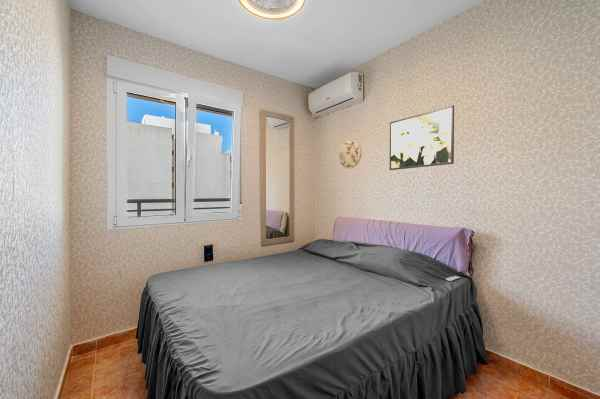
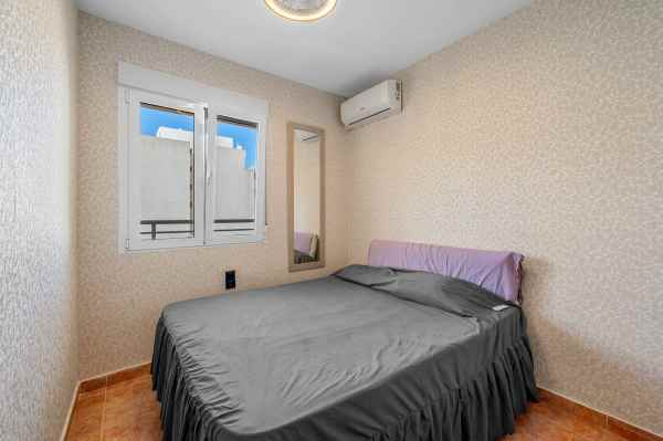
- decorative plate [338,139,363,169]
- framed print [389,104,455,171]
